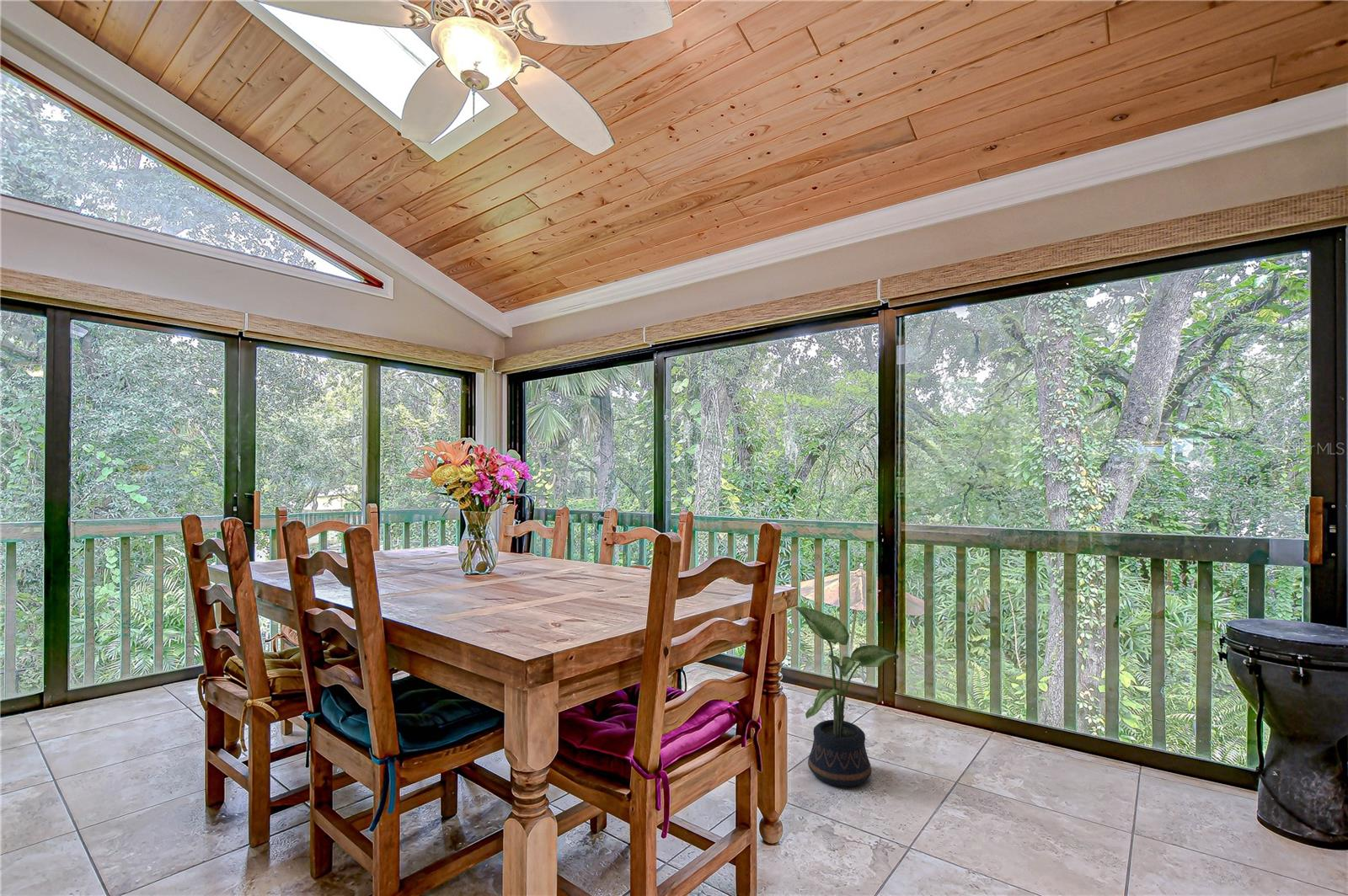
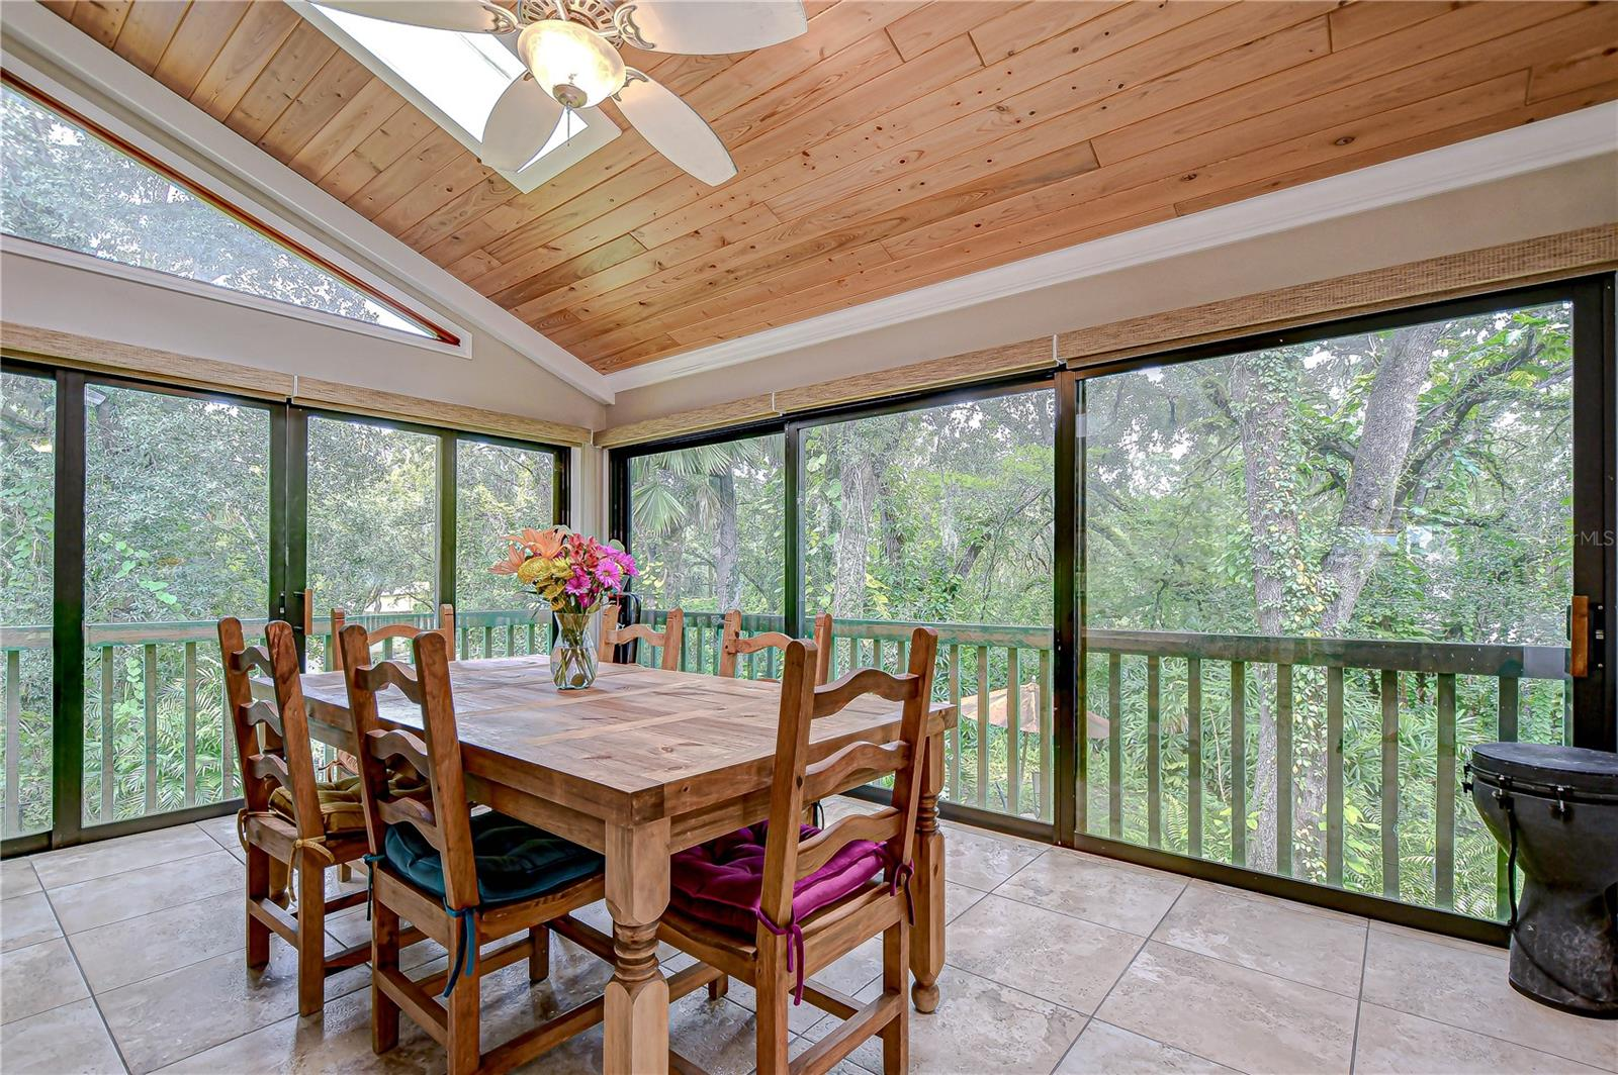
- potted plant [794,606,900,788]
